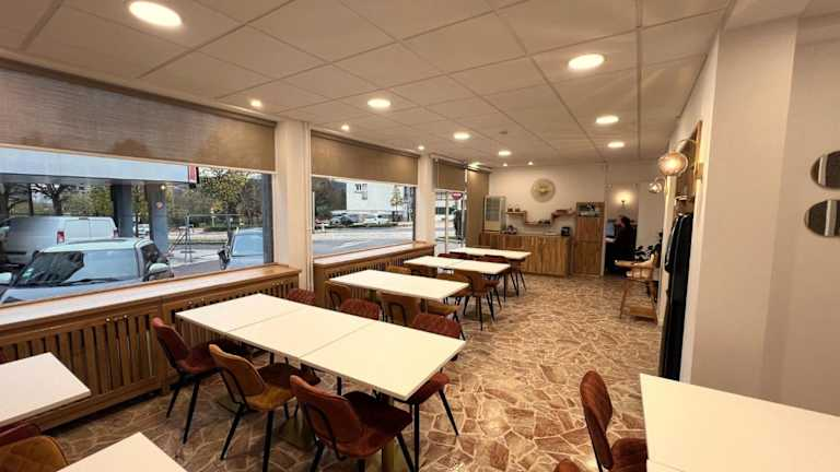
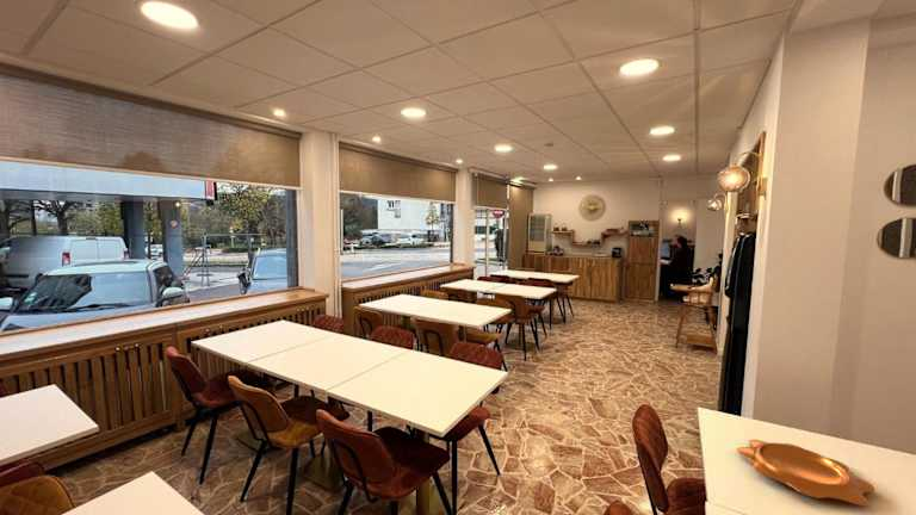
+ decorative bowl [736,439,875,507]
